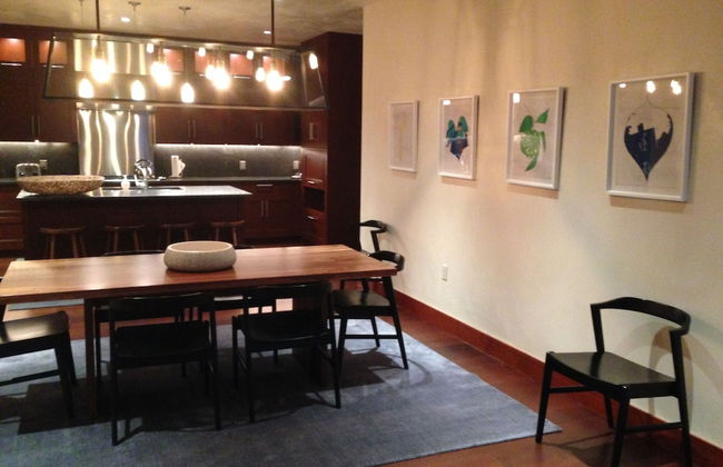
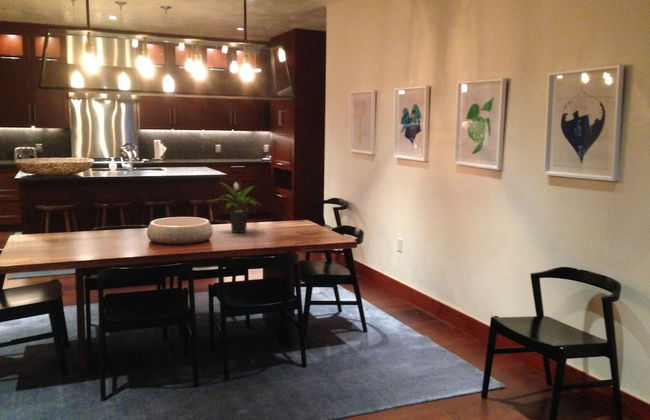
+ potted plant [218,181,263,235]
